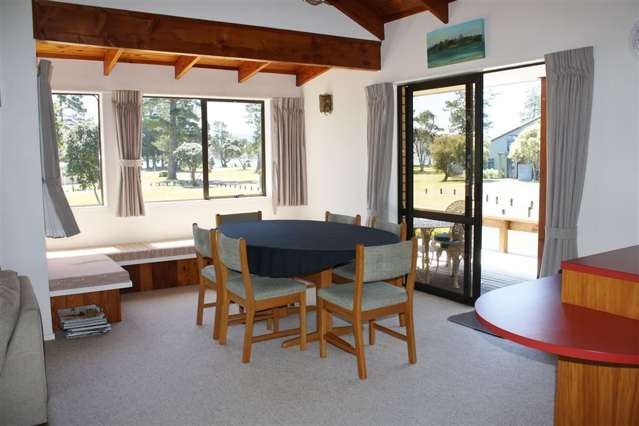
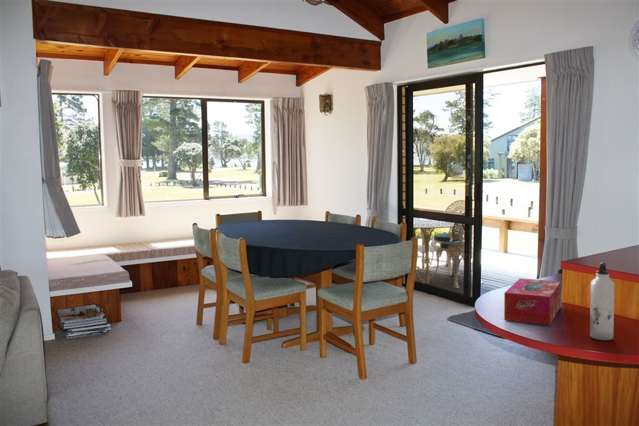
+ tissue box [503,277,562,326]
+ water bottle [589,261,615,341]
